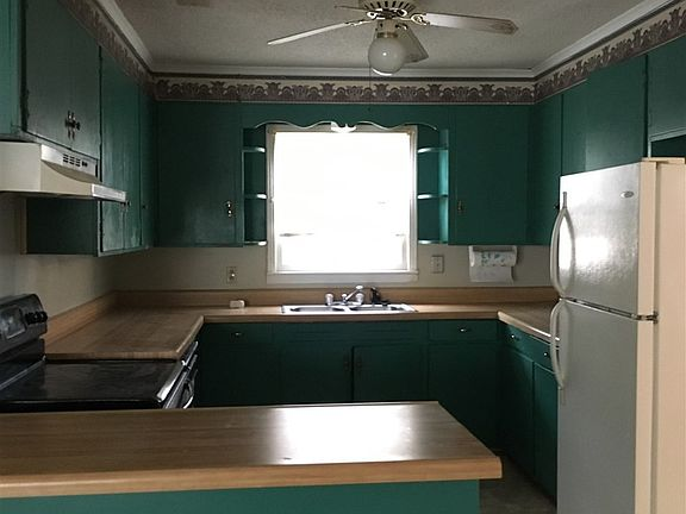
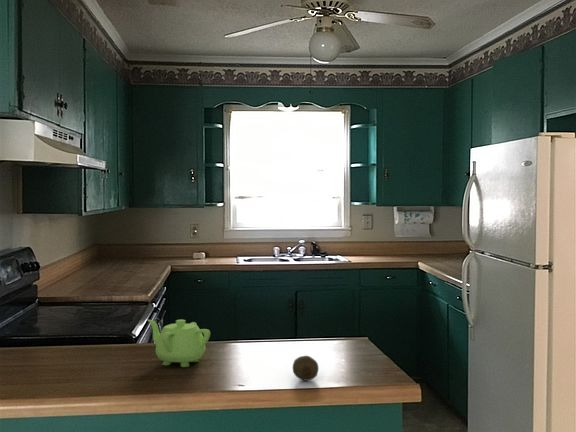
+ teapot [147,319,211,368]
+ fruit [292,355,320,382]
